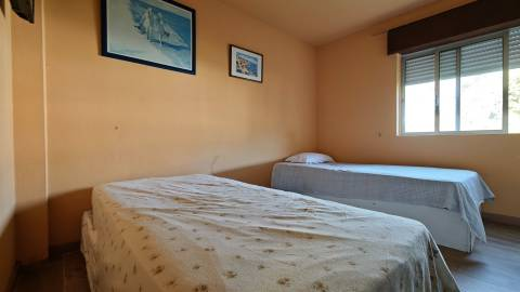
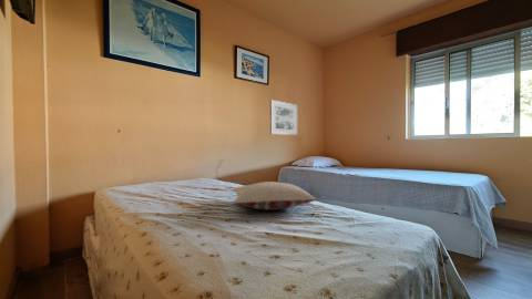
+ wall art [269,100,298,136]
+ pillow [233,181,317,212]
